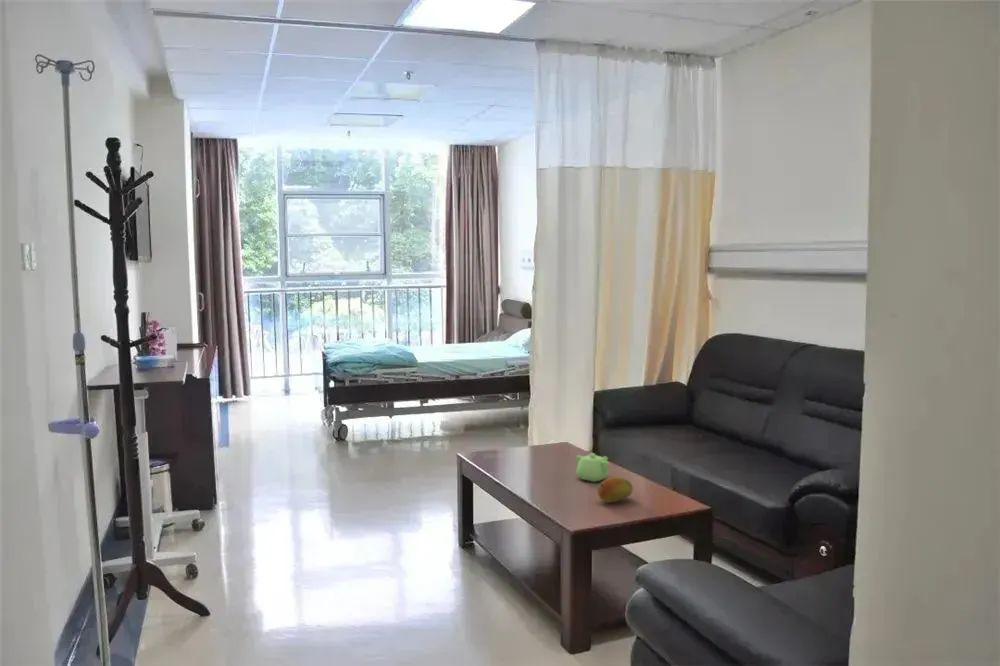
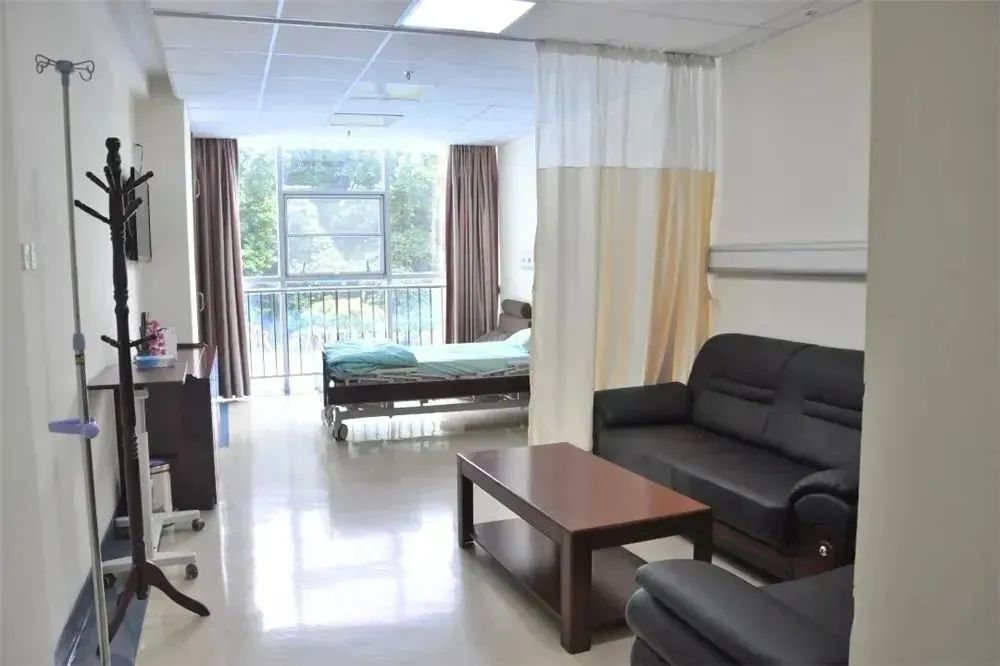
- fruit [597,476,634,503]
- teapot [575,452,610,483]
